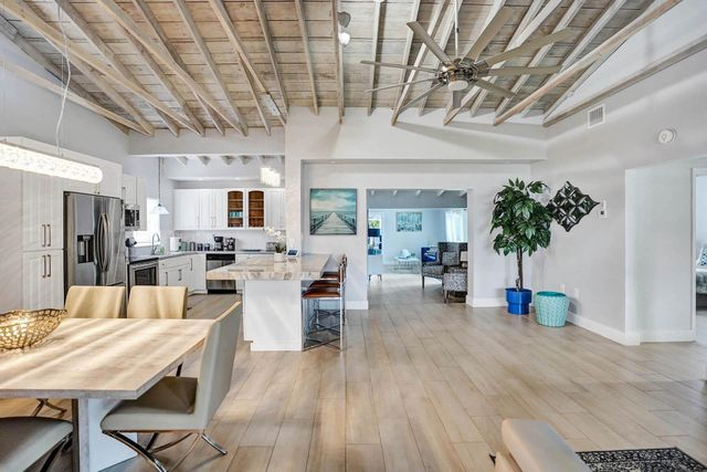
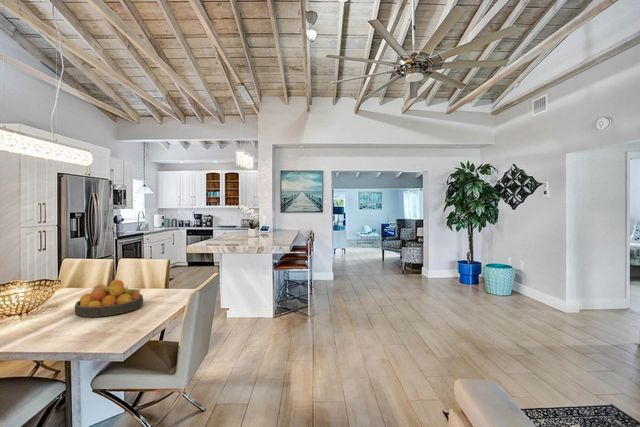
+ fruit bowl [73,279,144,318]
